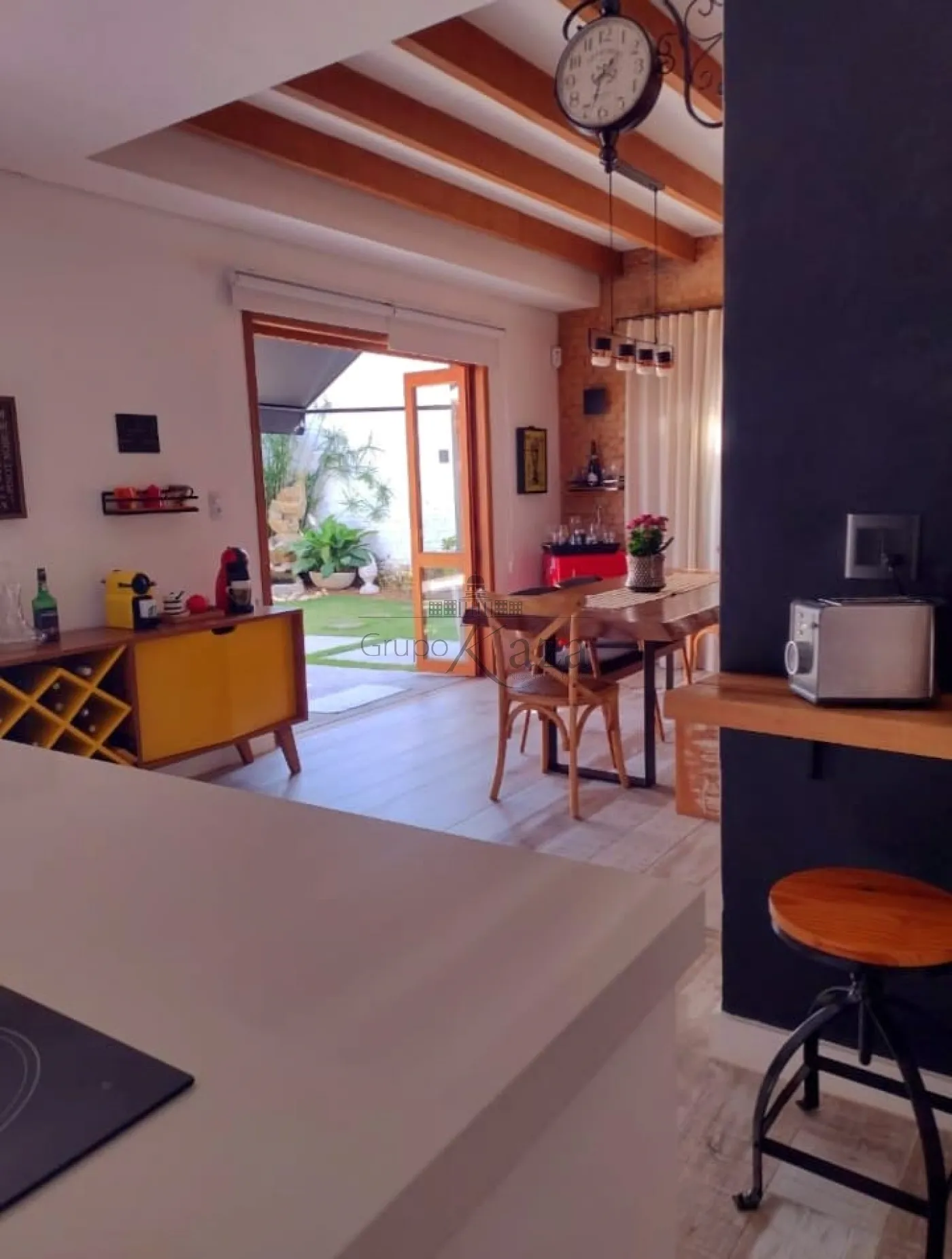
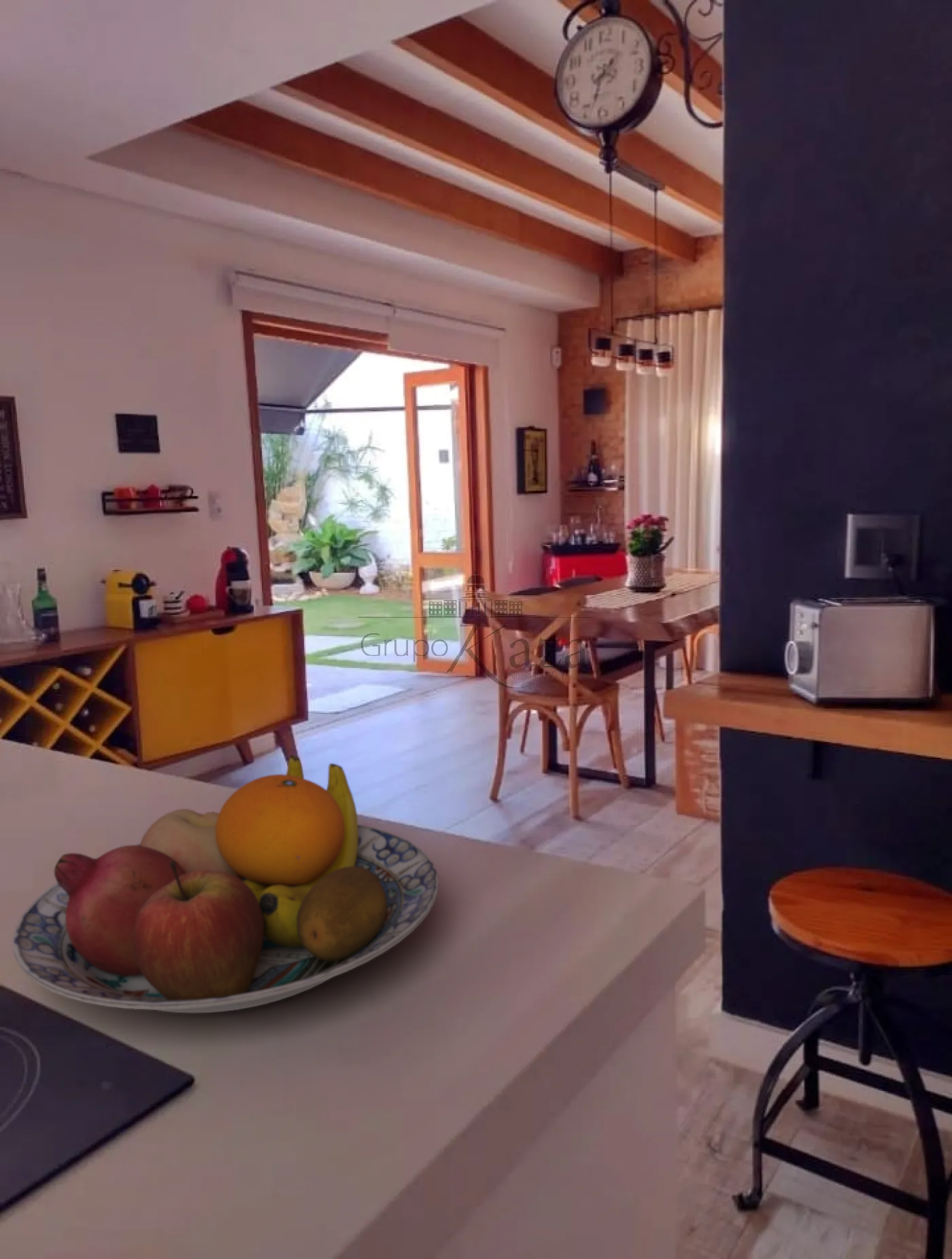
+ fruit bowl [12,754,439,1013]
